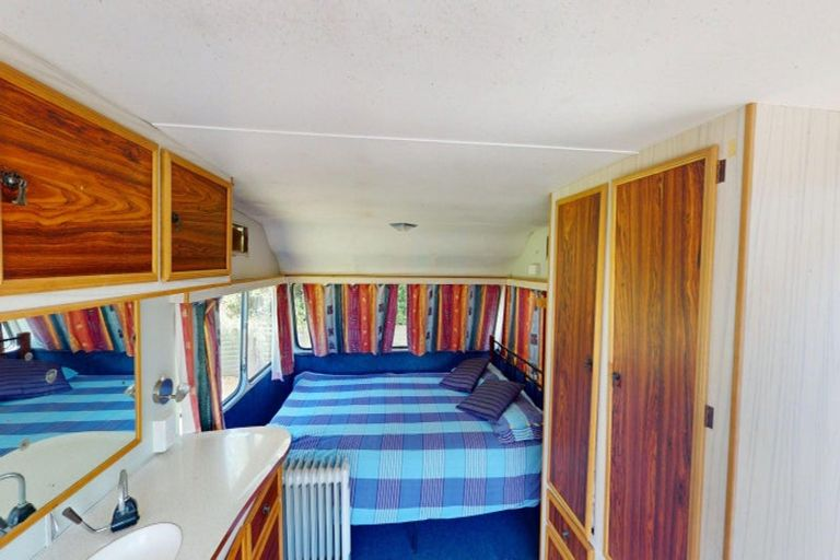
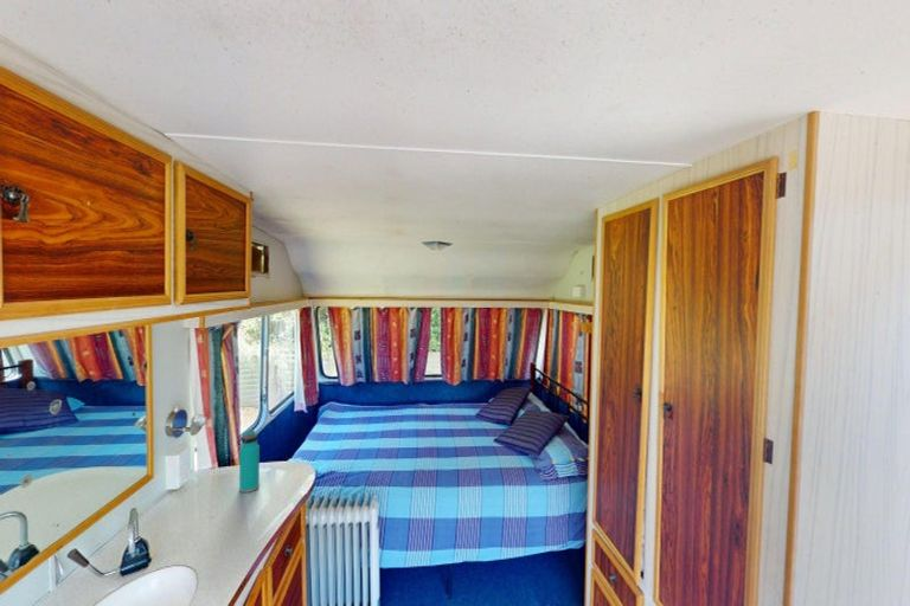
+ water bottle [238,428,261,494]
